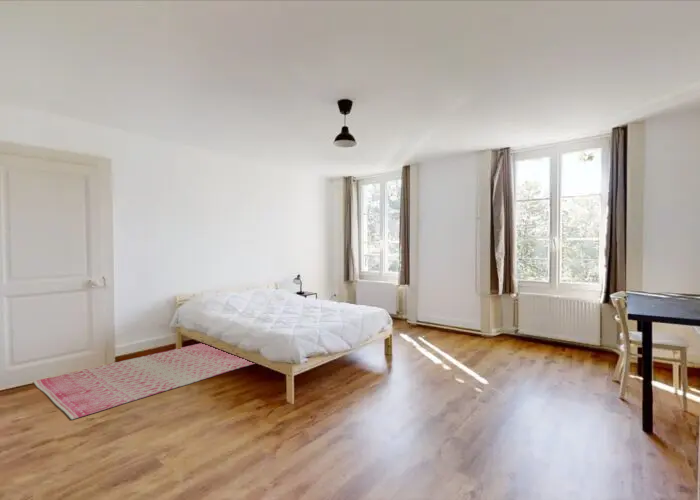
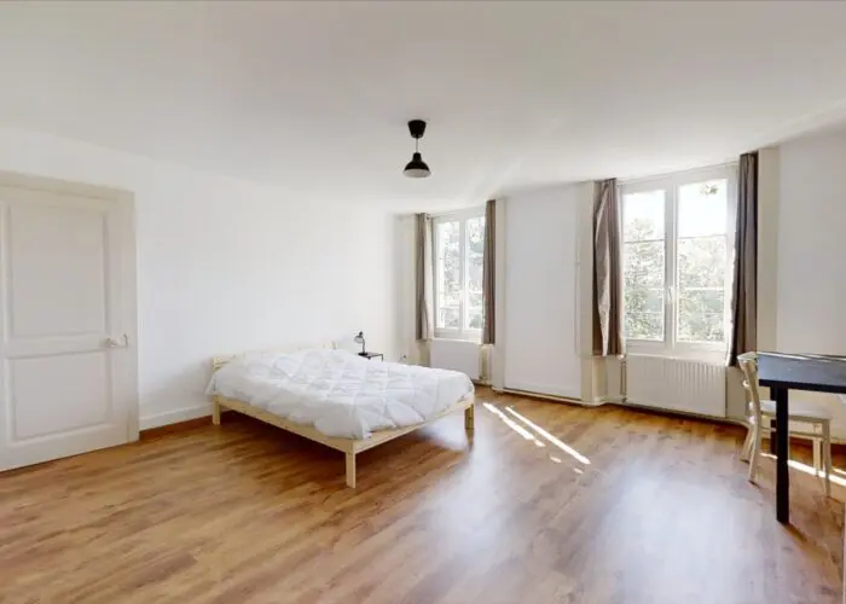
- rug [32,342,256,421]
